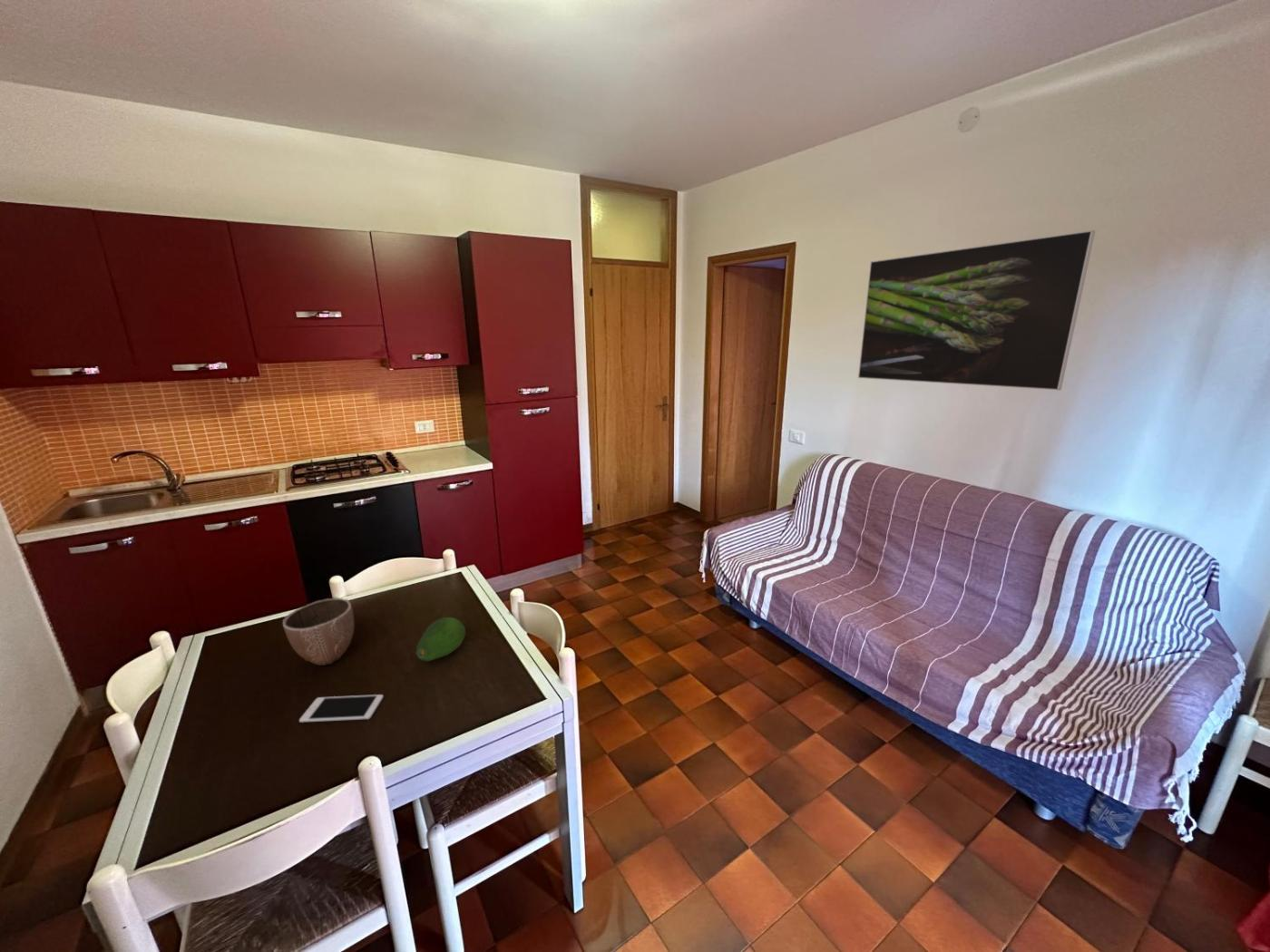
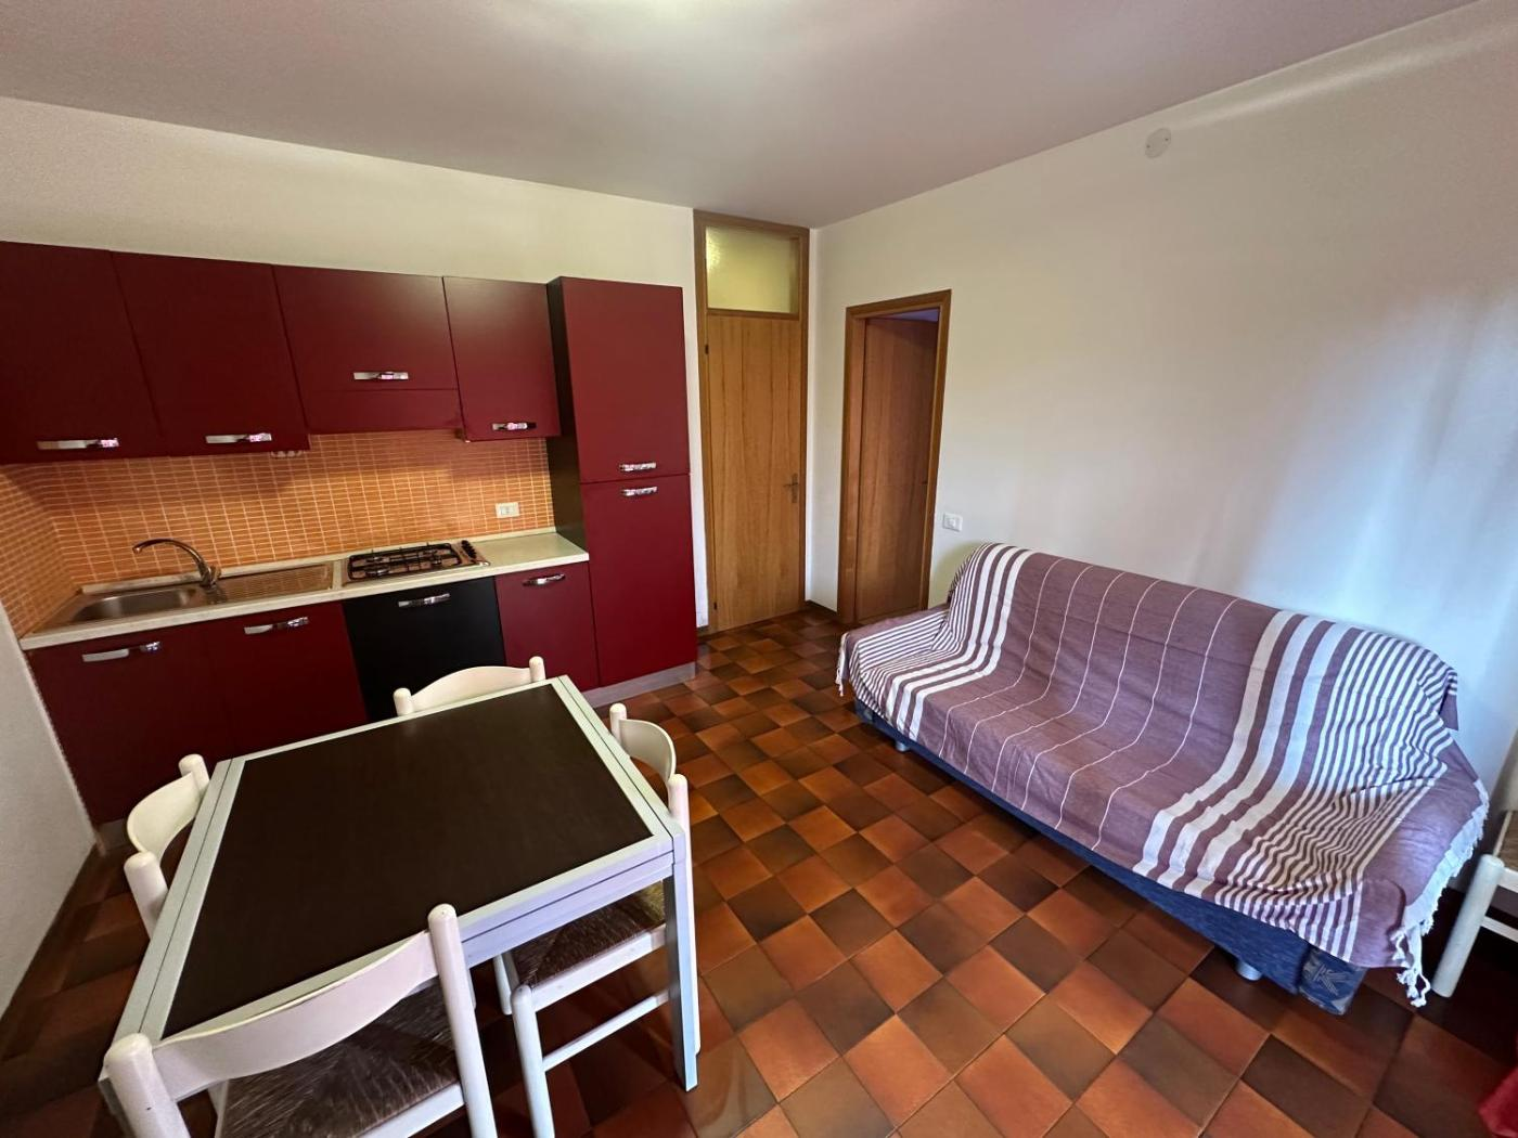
- cell phone [298,694,385,724]
- fruit [415,617,466,662]
- decorative bowl [282,597,356,666]
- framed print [857,229,1096,391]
